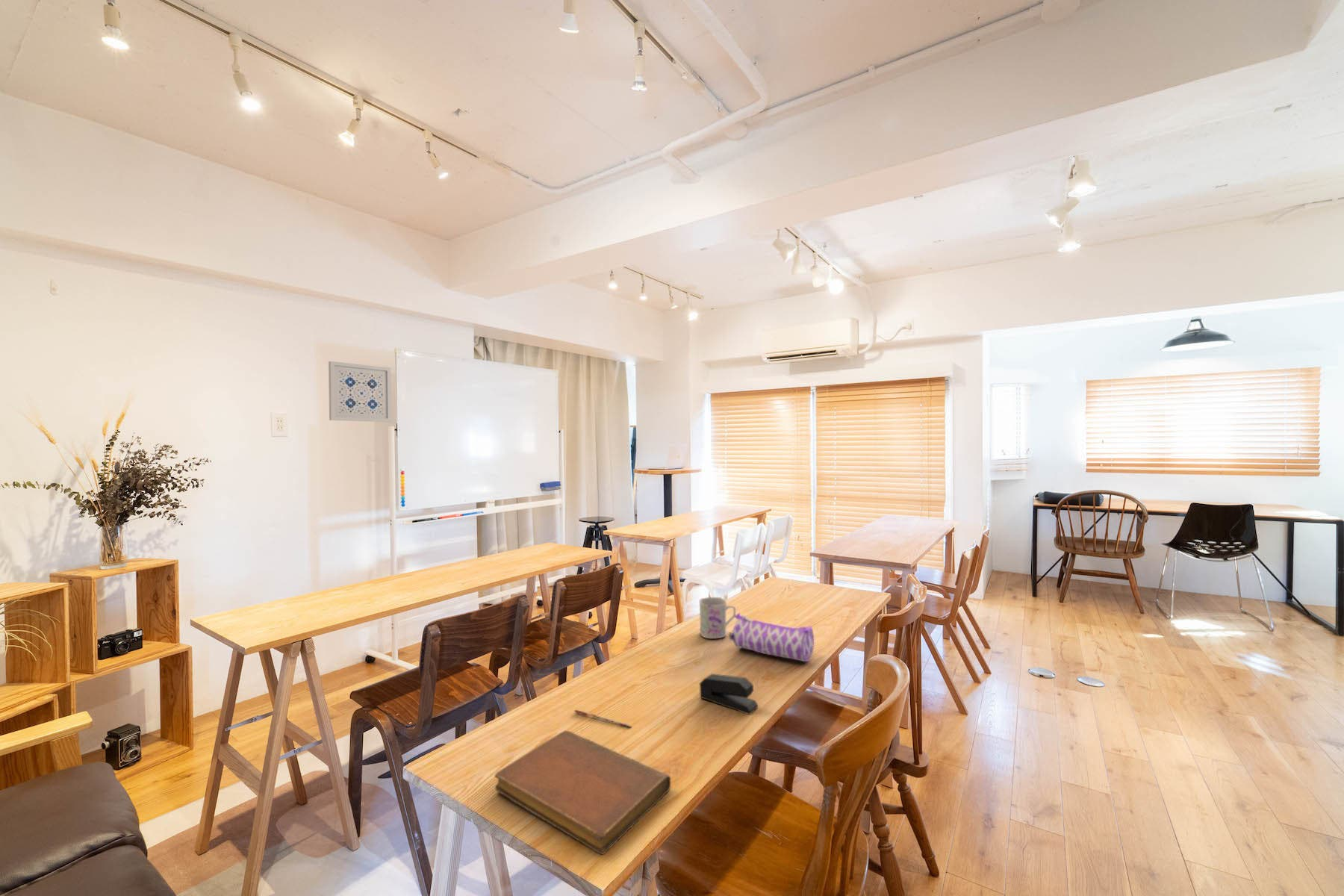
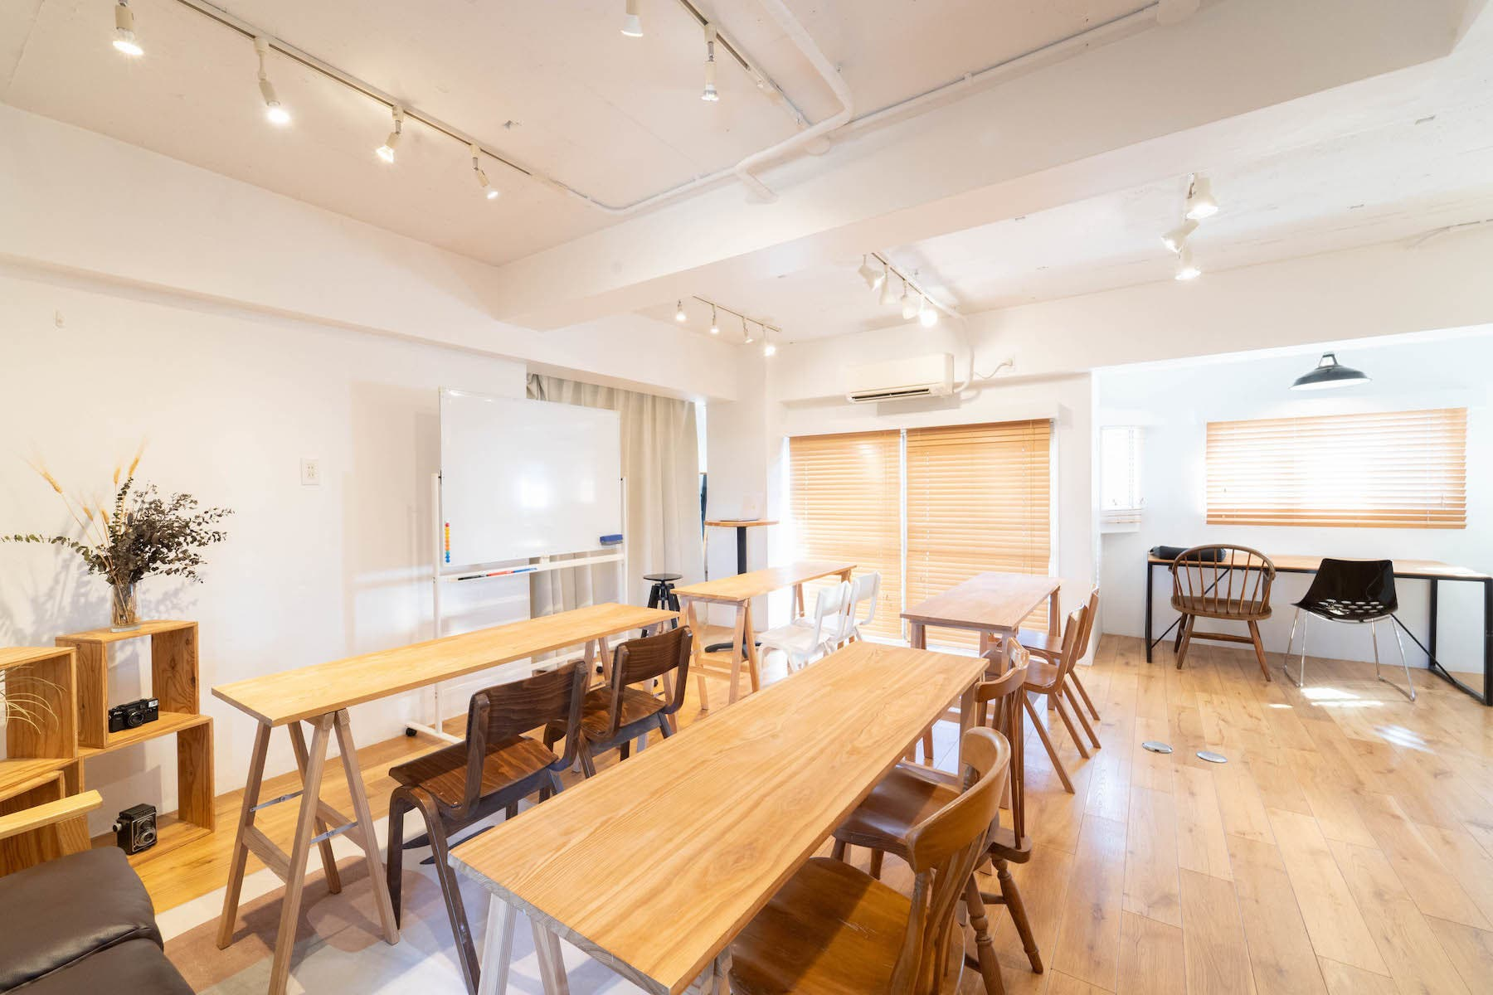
- stapler [699,673,759,715]
- wall art [328,361,392,423]
- pen [573,709,632,728]
- notebook [494,729,671,855]
- mug [698,597,736,639]
- pencil case [728,612,815,662]
